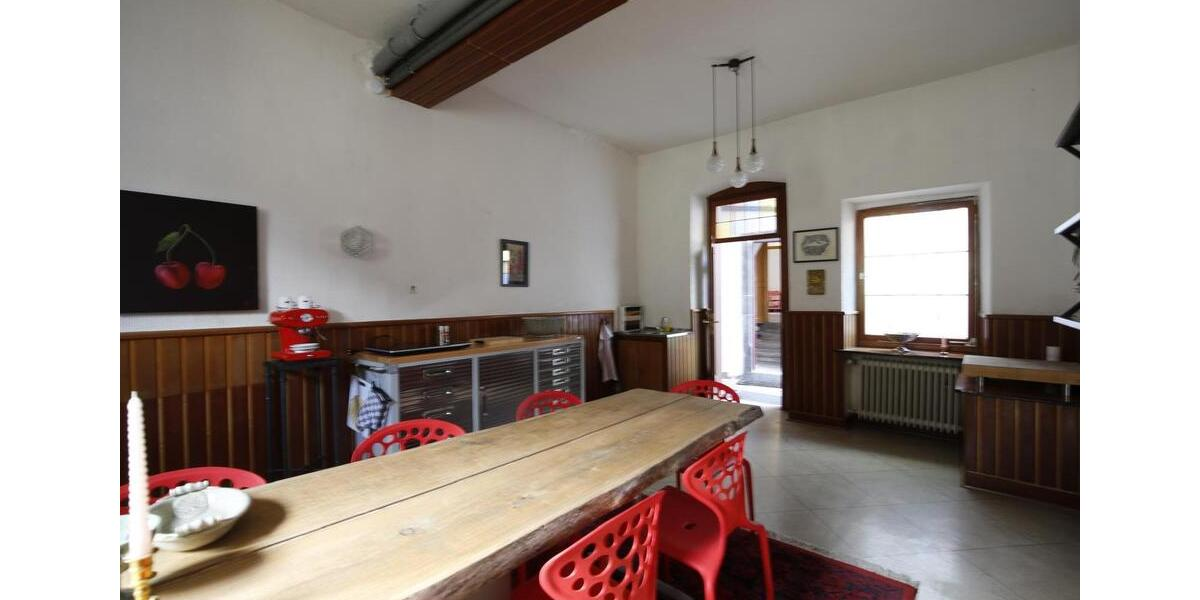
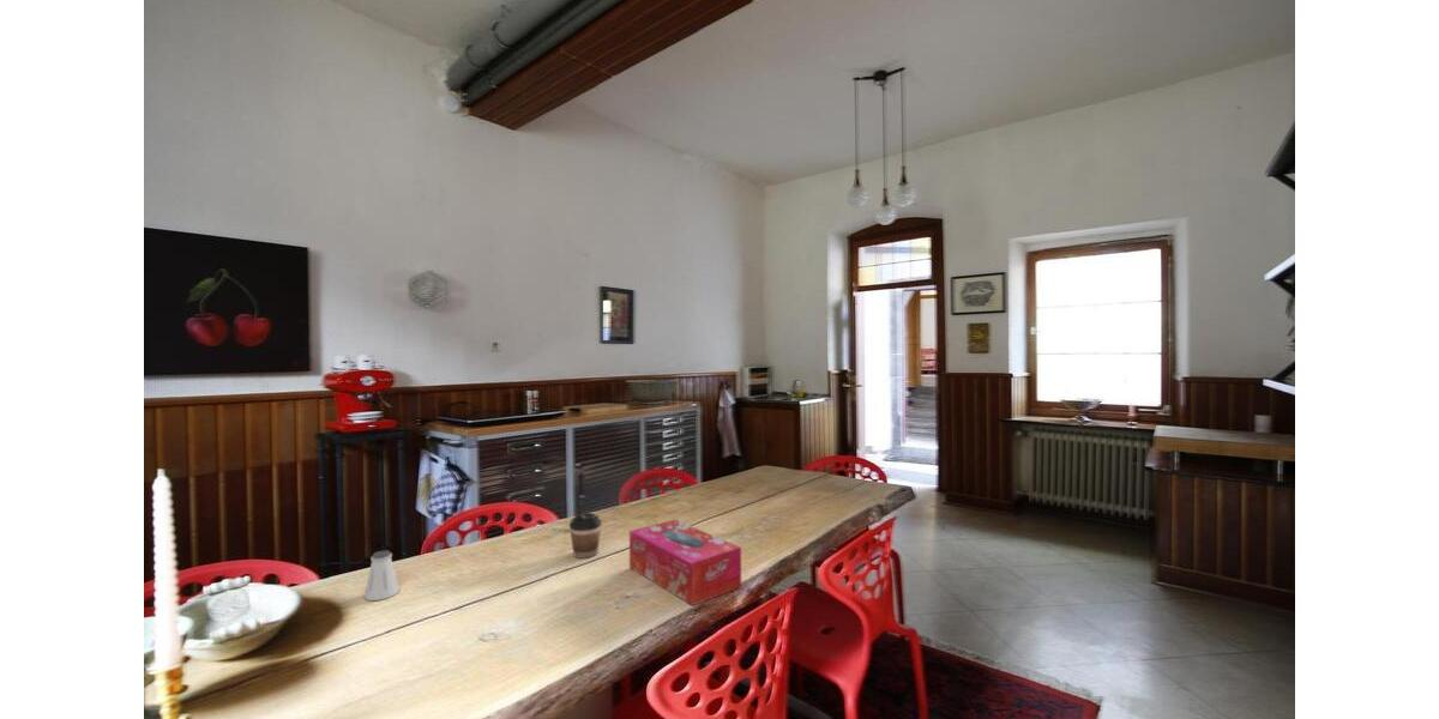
+ saltshaker [363,549,401,602]
+ coffee cup [568,512,602,560]
+ tissue box [628,519,742,608]
